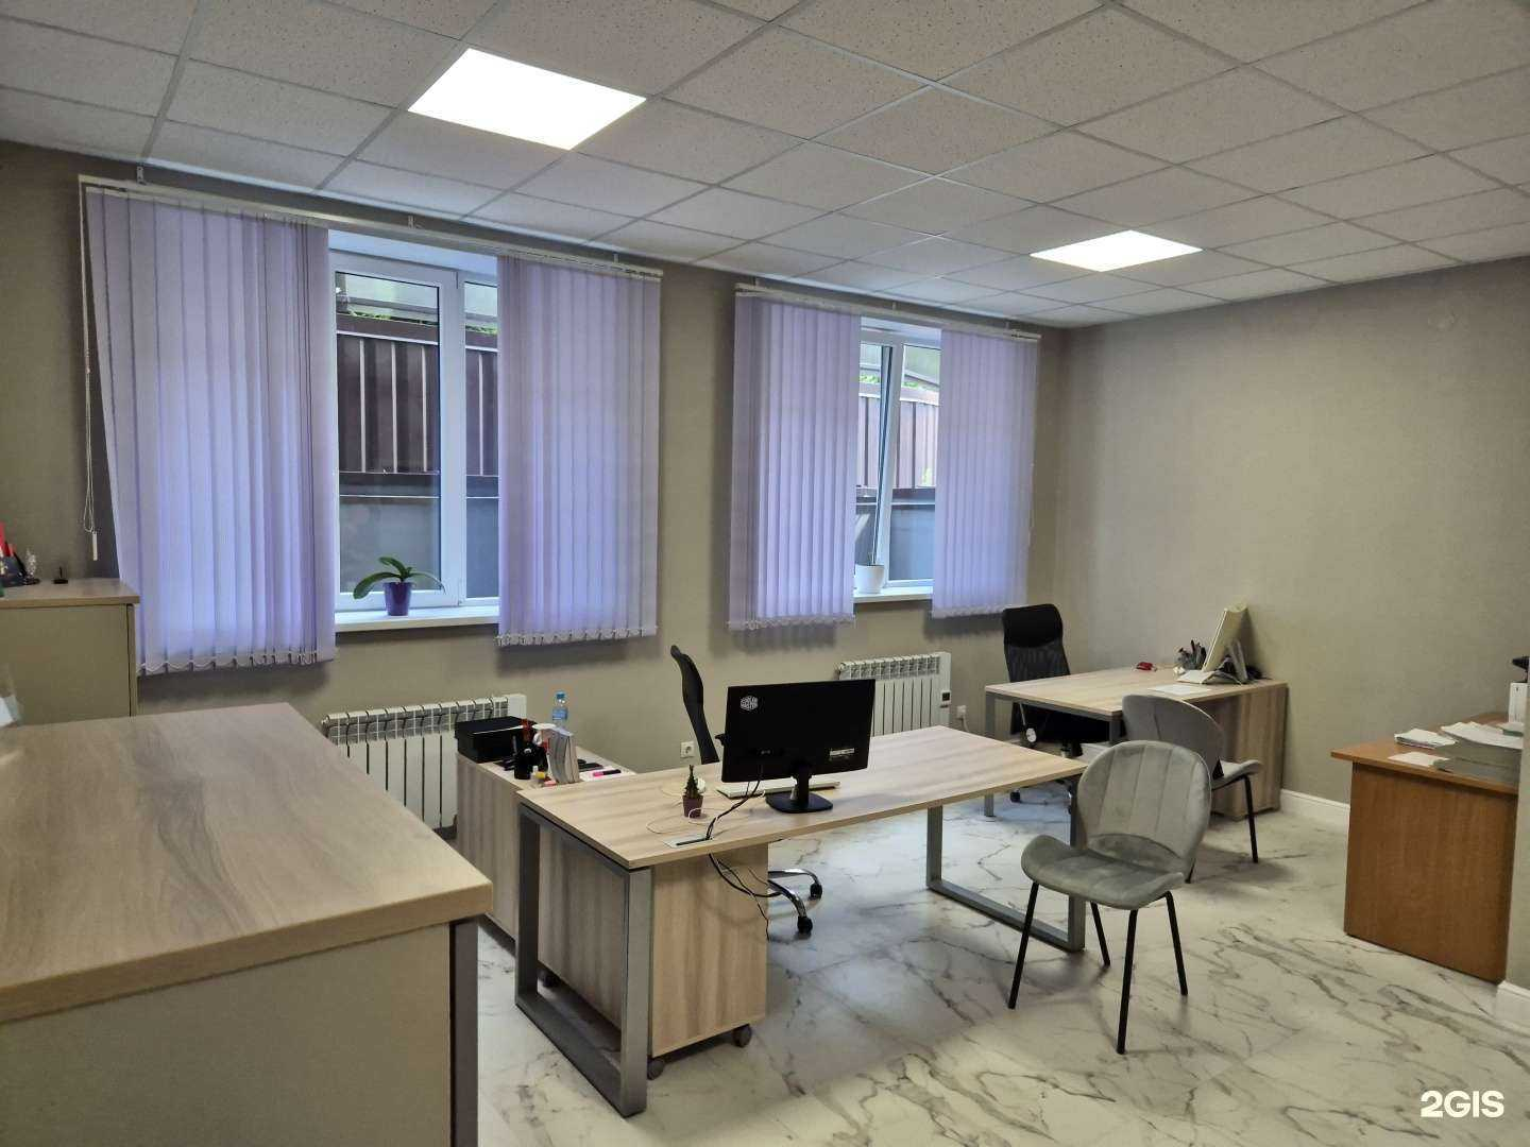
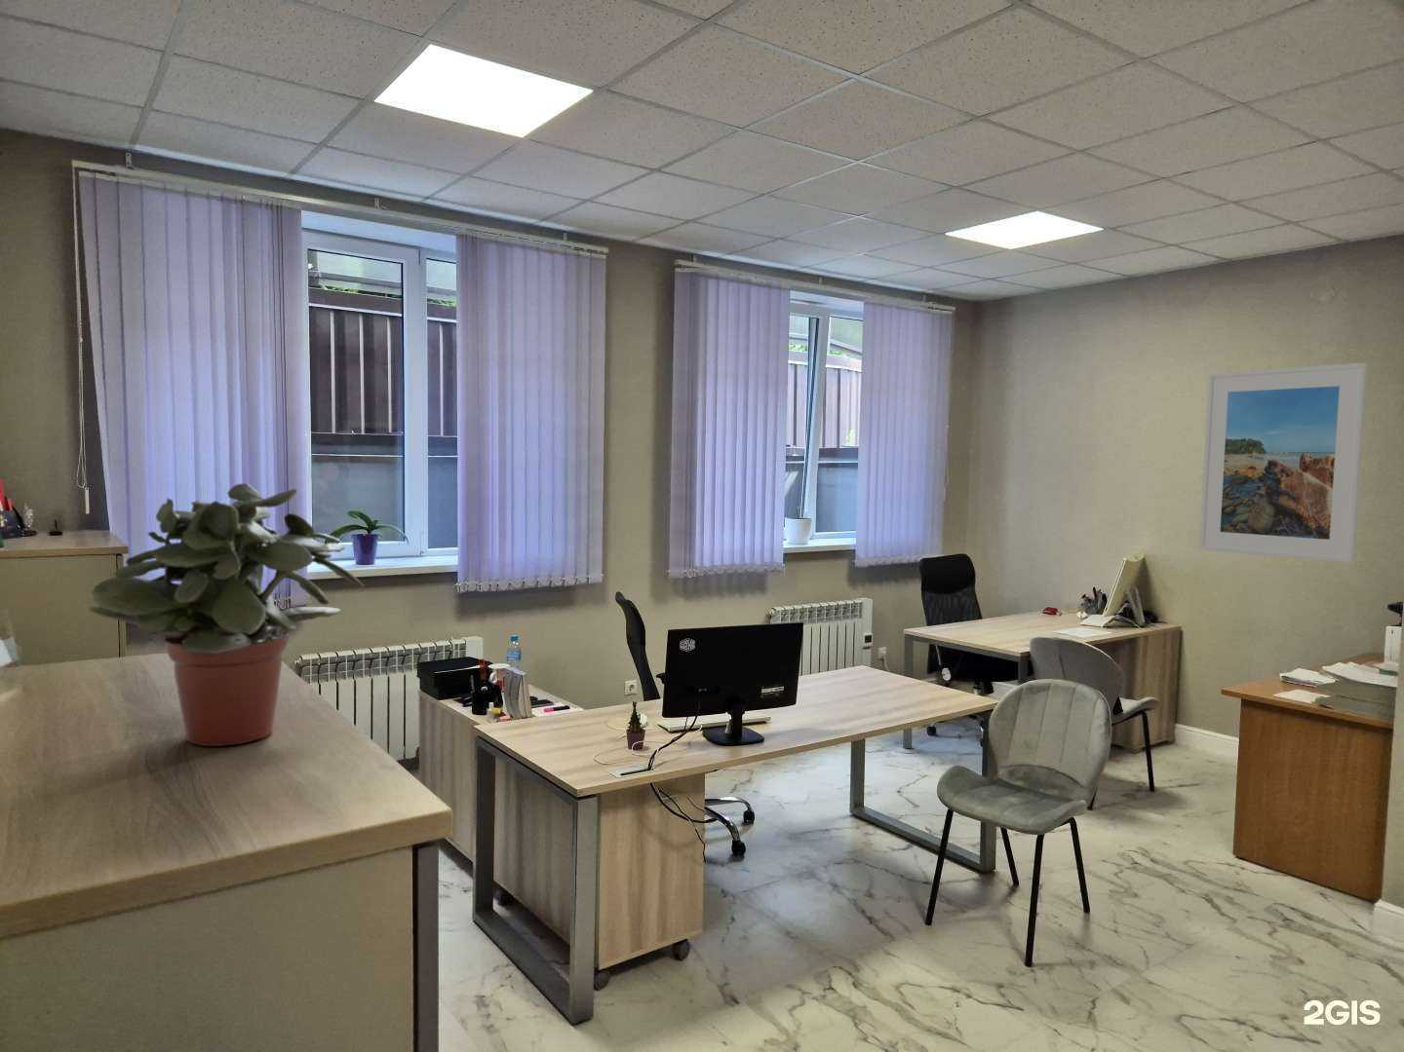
+ potted plant [87,482,366,747]
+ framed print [1198,361,1368,564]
